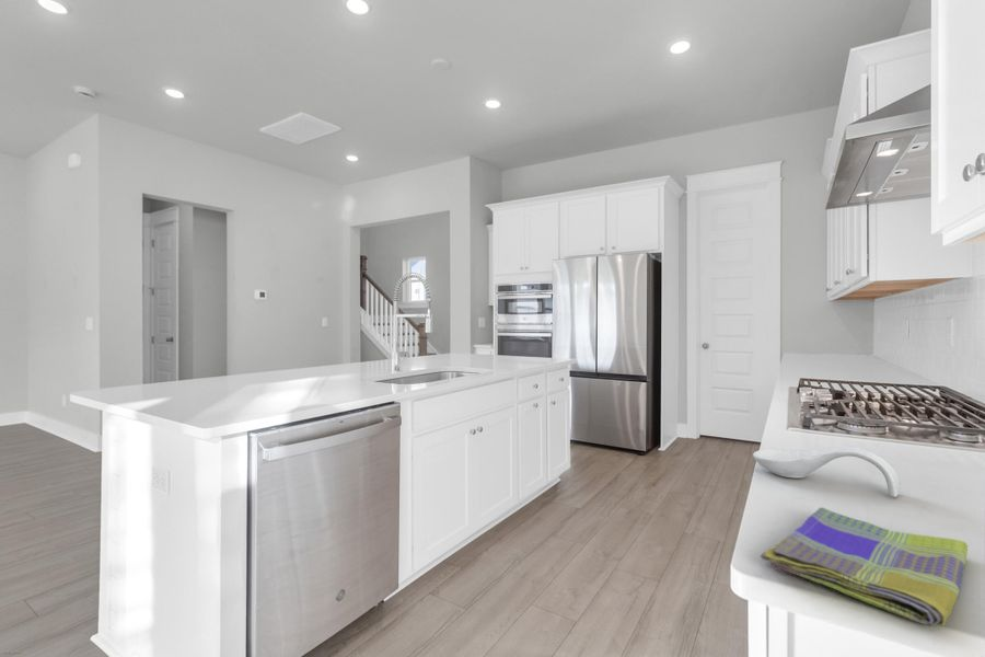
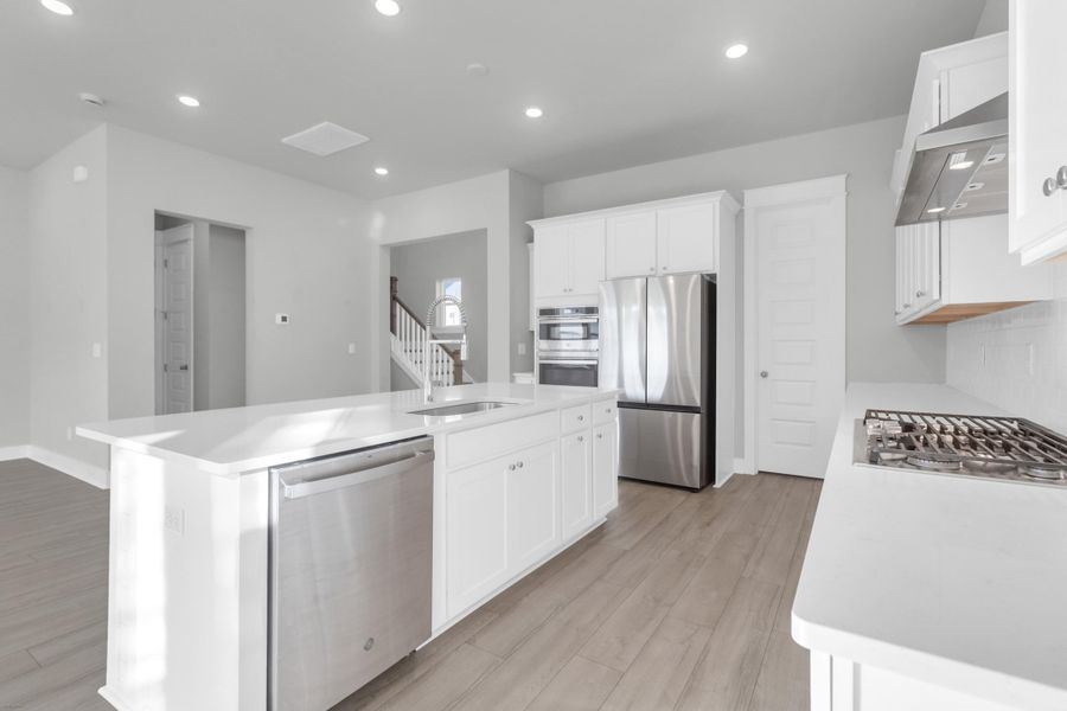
- dish towel [760,506,969,627]
- spoon rest [752,446,902,498]
